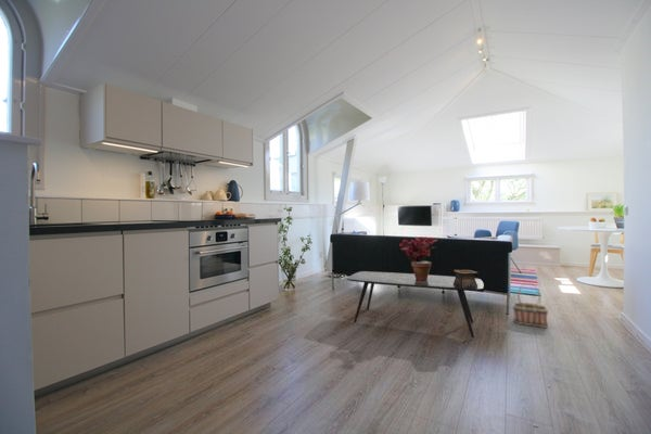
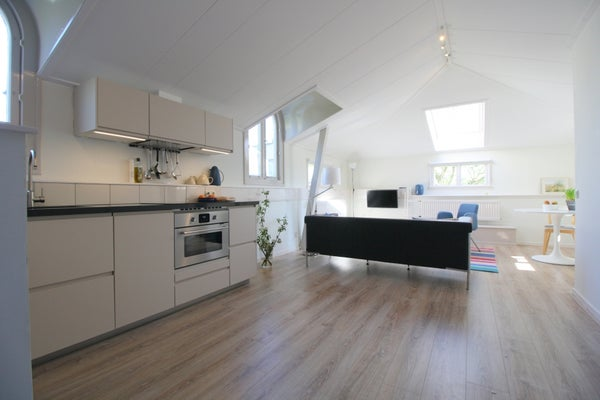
- coffee table [346,270,485,339]
- potted plant [398,235,438,280]
- basket [511,282,549,329]
- decorative box [452,269,478,288]
